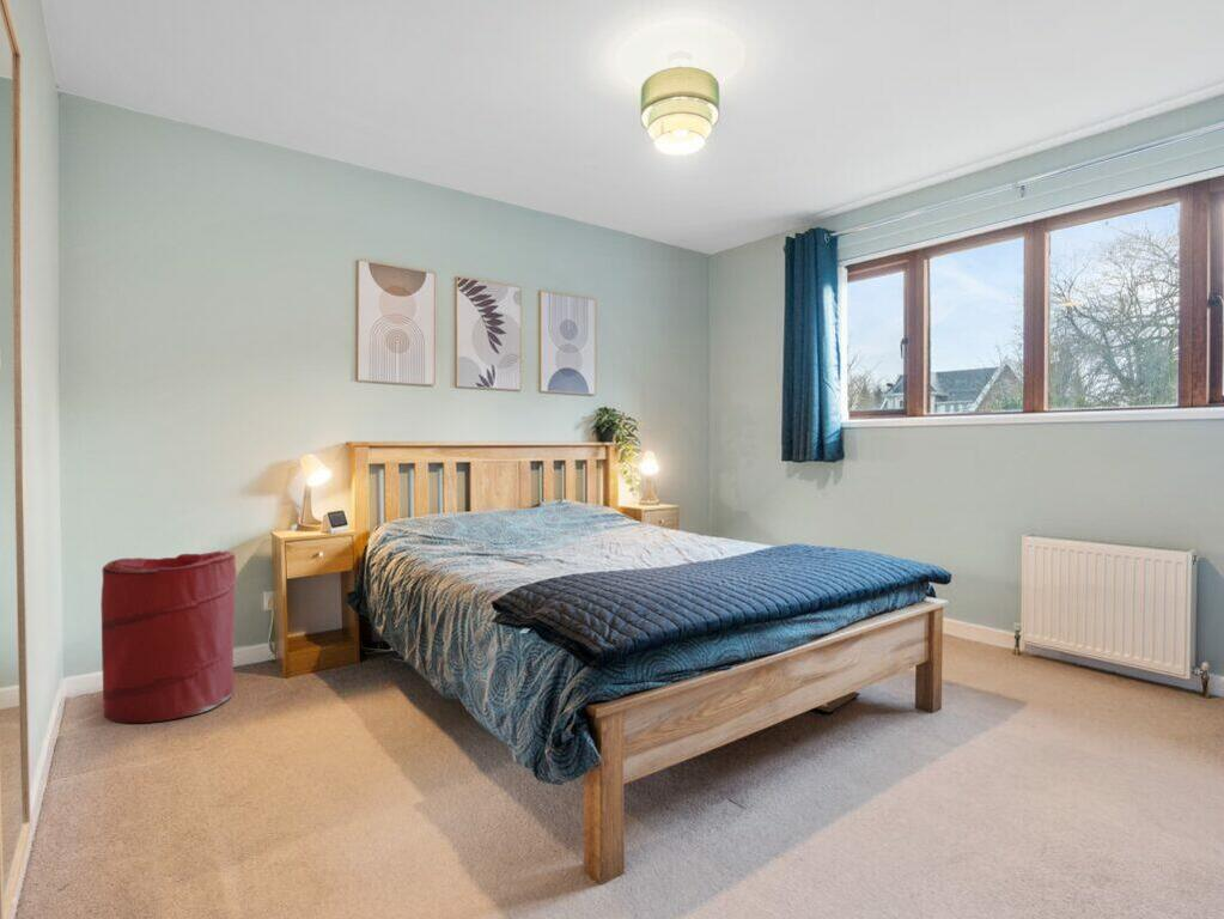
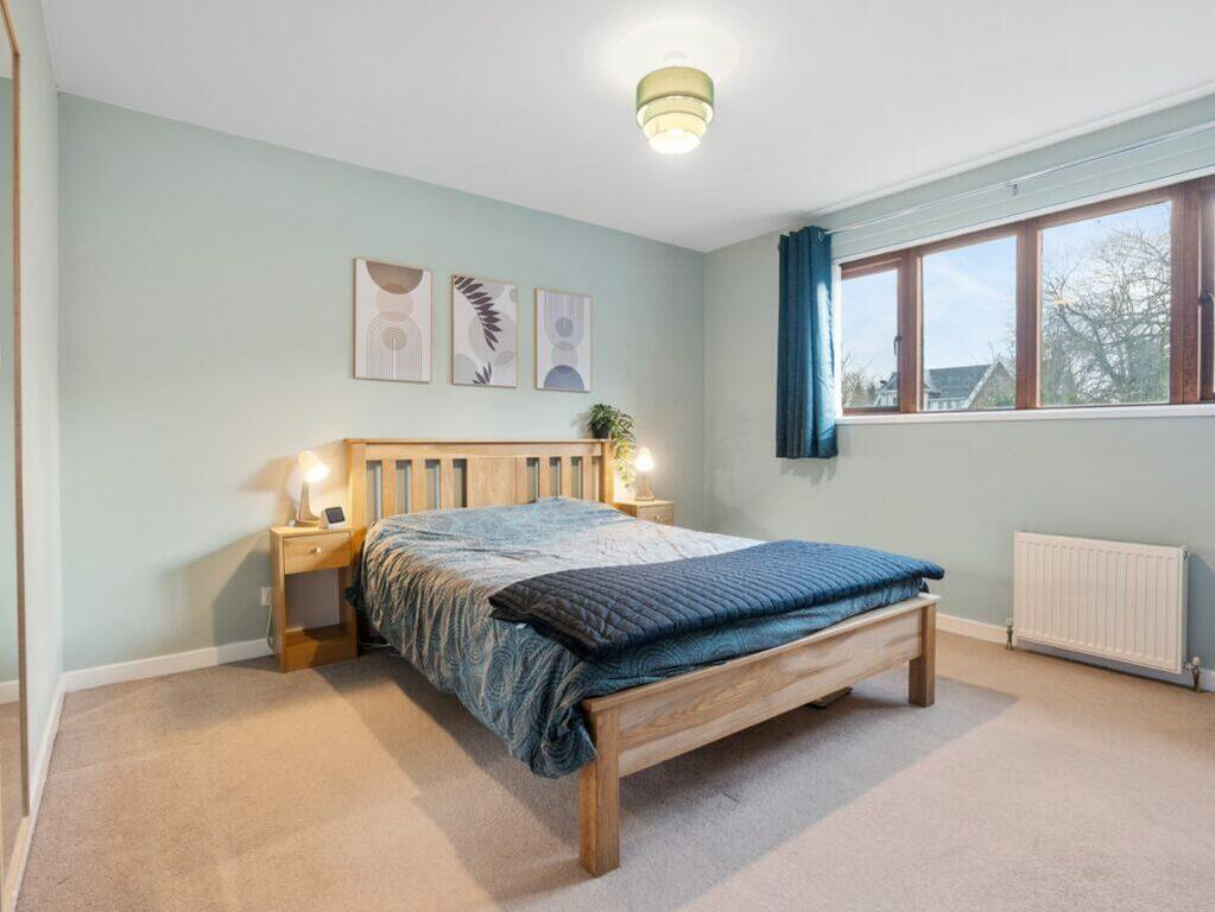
- laundry hamper [99,550,238,724]
